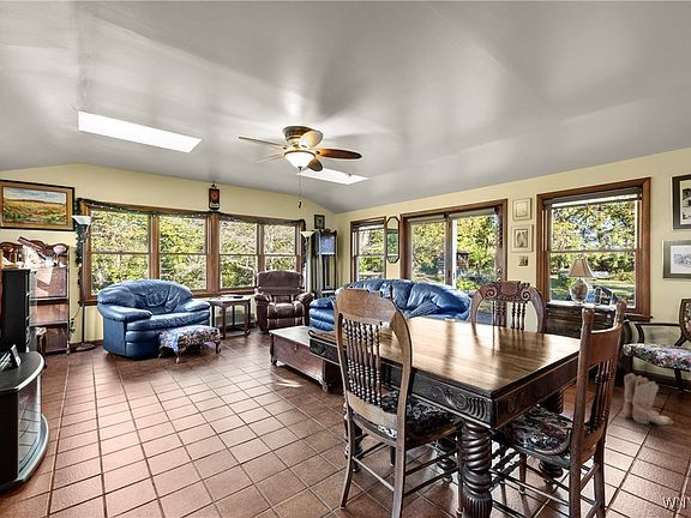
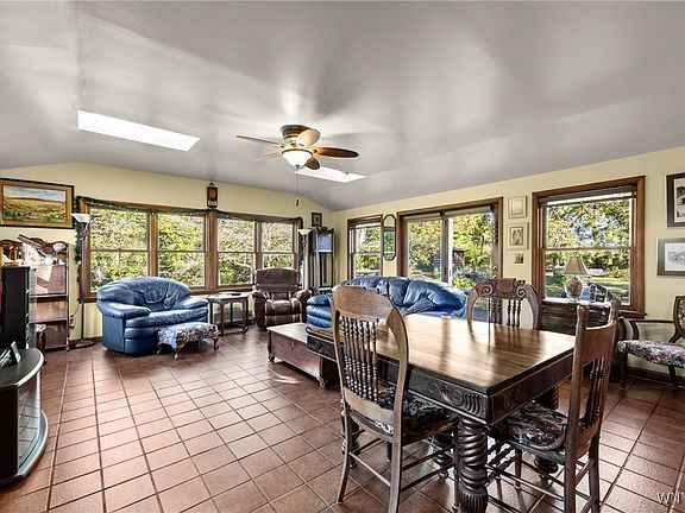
- boots [623,372,674,426]
